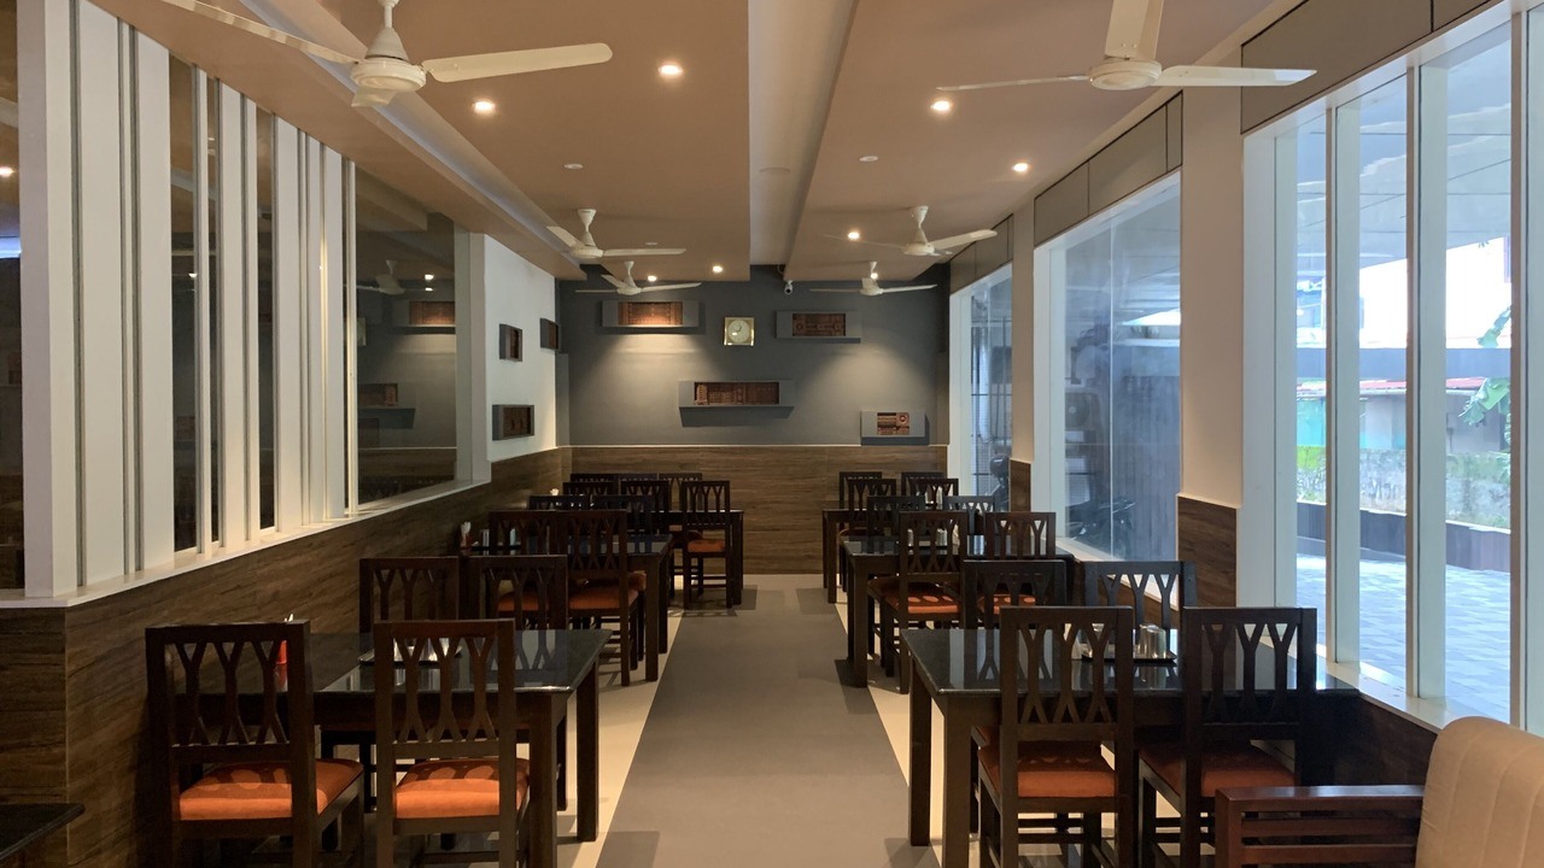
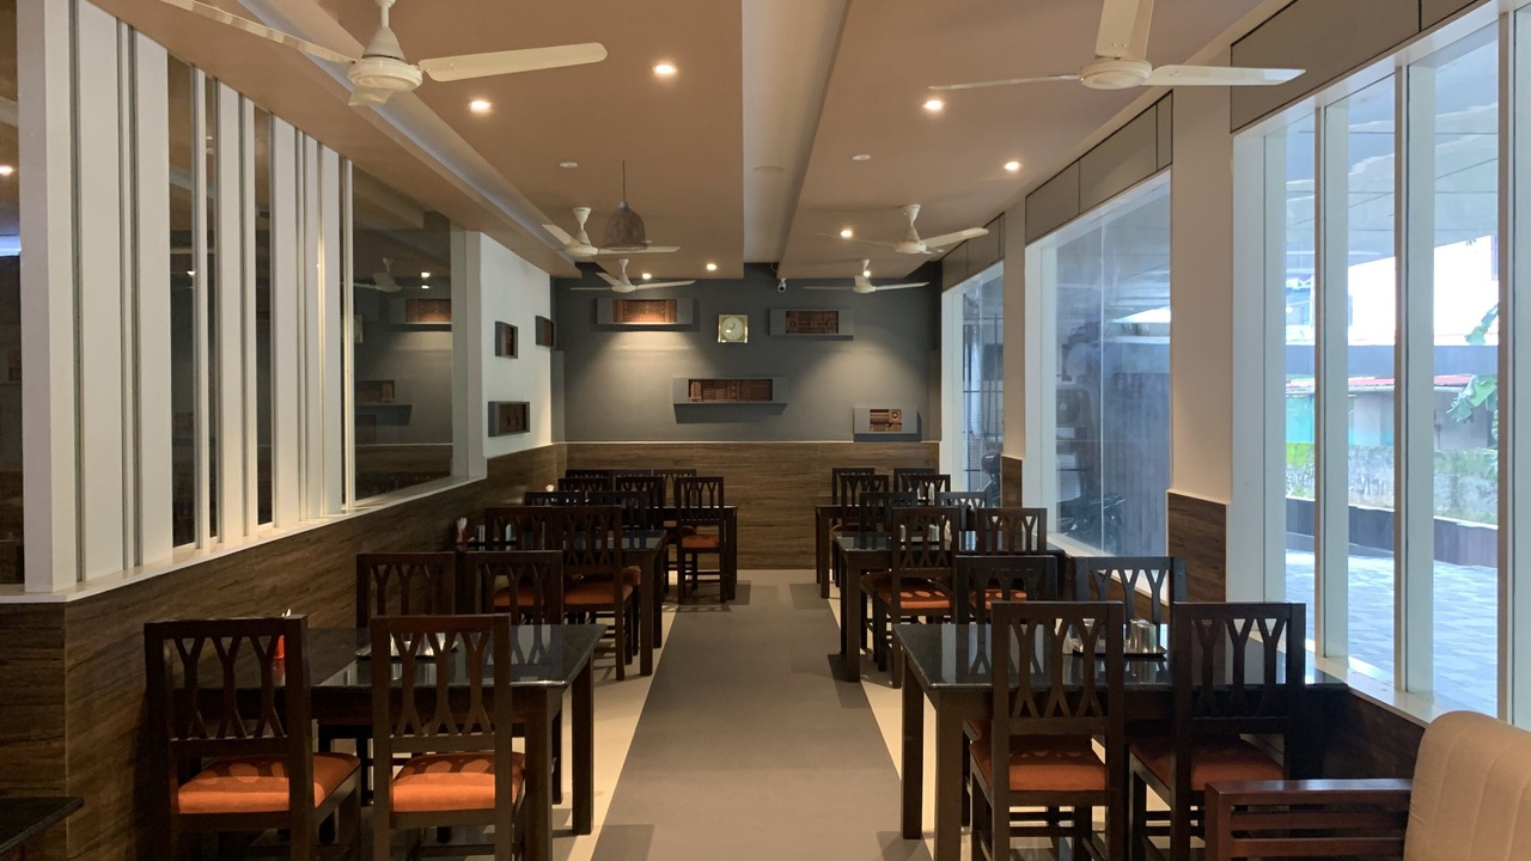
+ pendant lamp [599,159,649,252]
